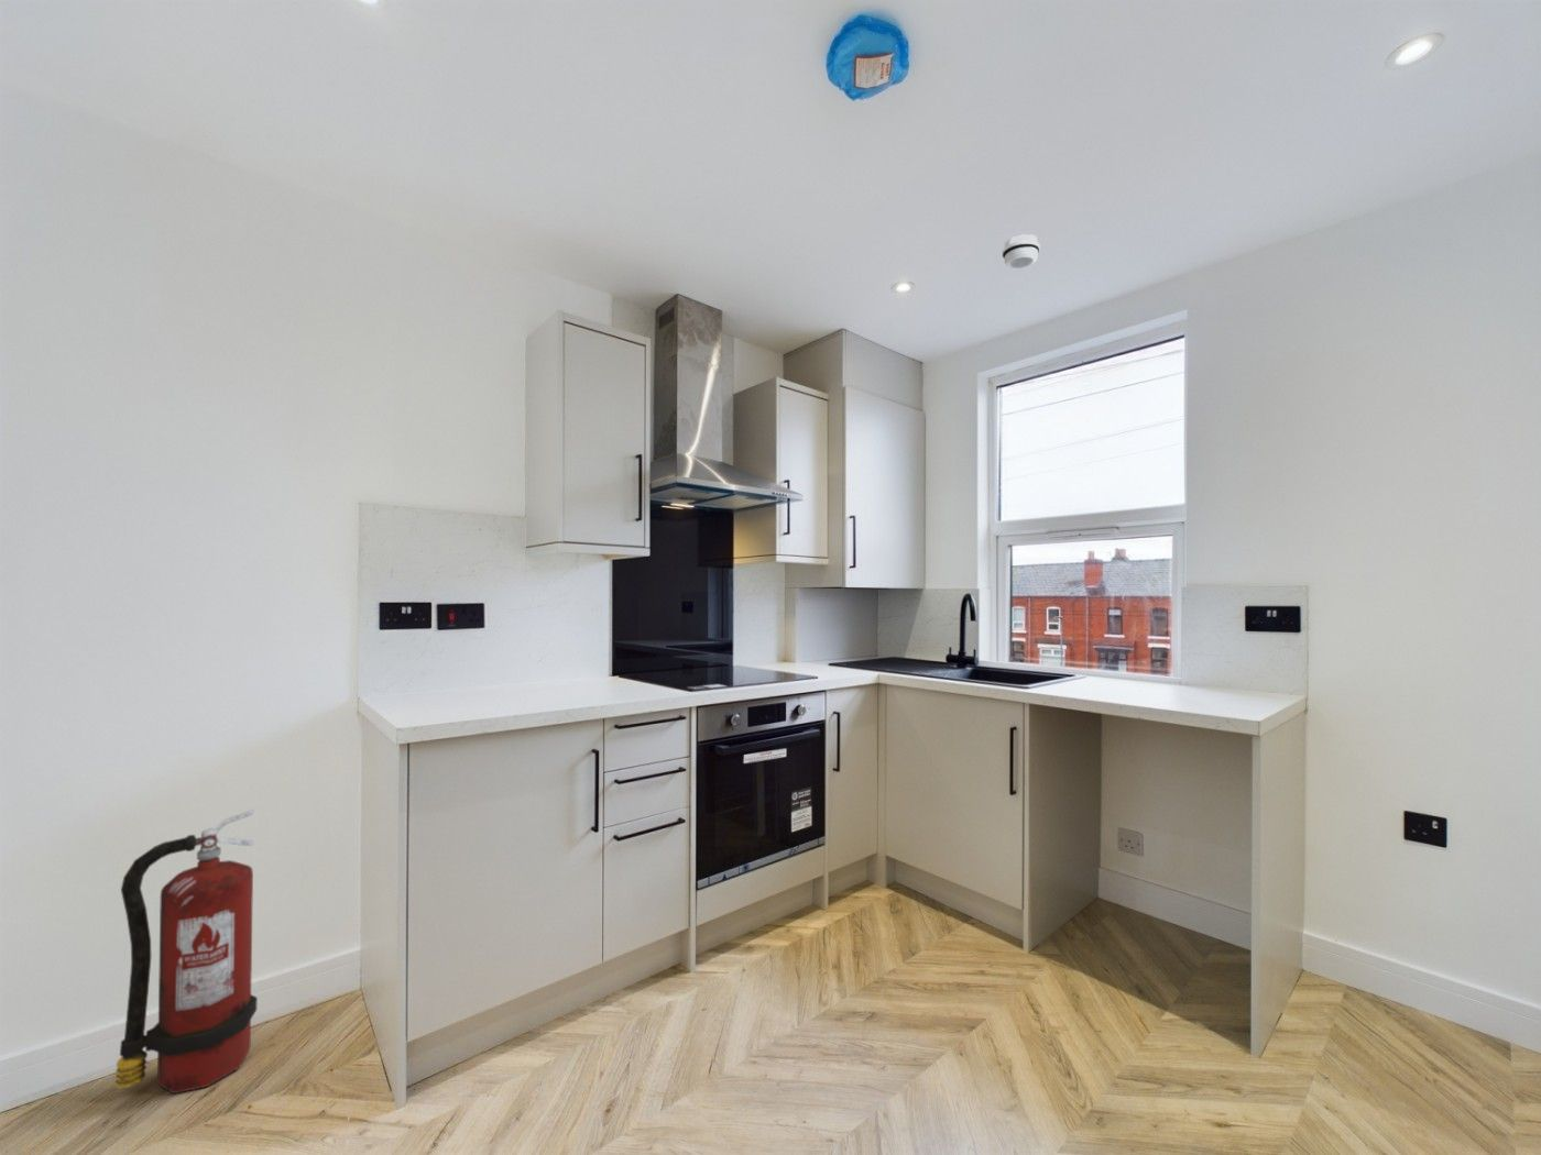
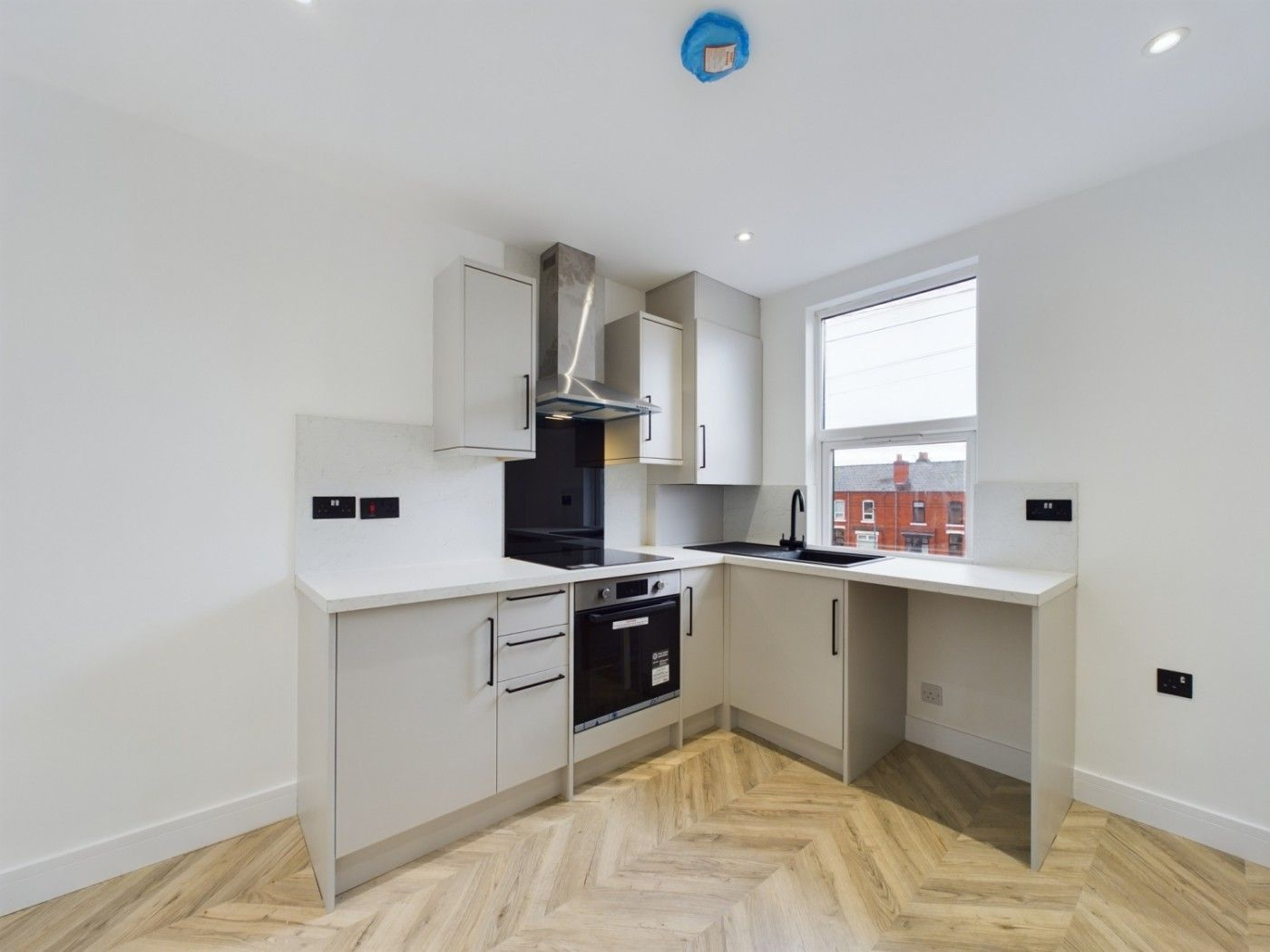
- smoke detector [1002,233,1041,269]
- fire extinguisher [113,808,258,1094]
